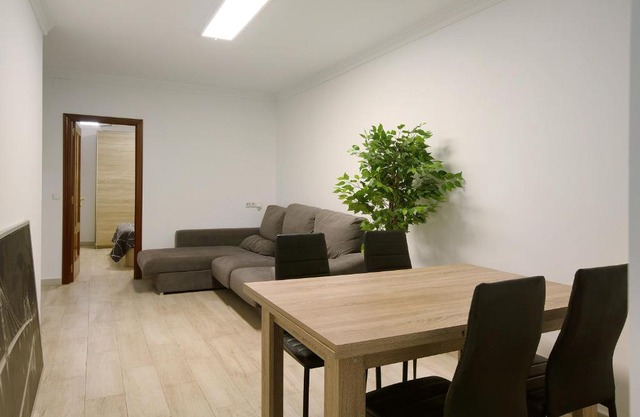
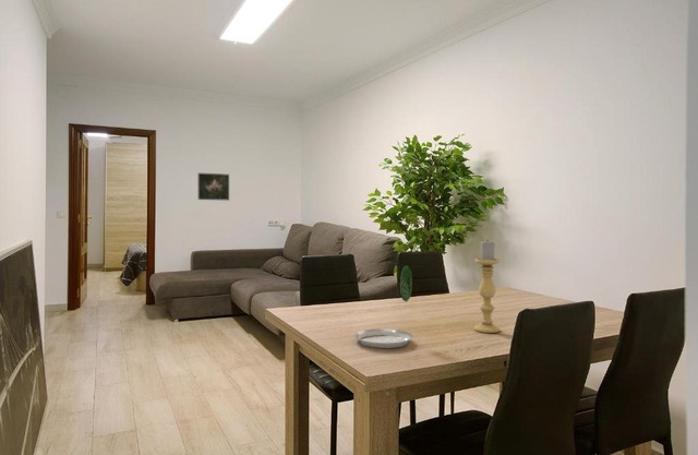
+ plate [353,265,413,349]
+ candle holder [473,240,501,334]
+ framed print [197,172,230,202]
